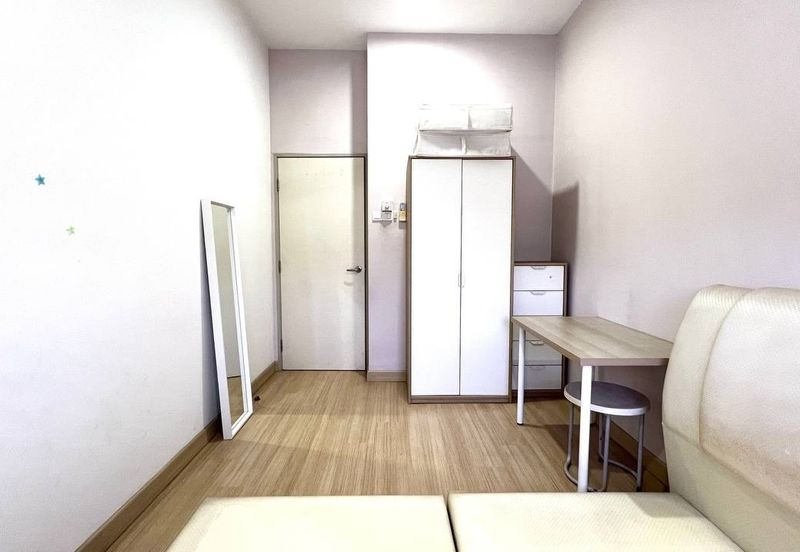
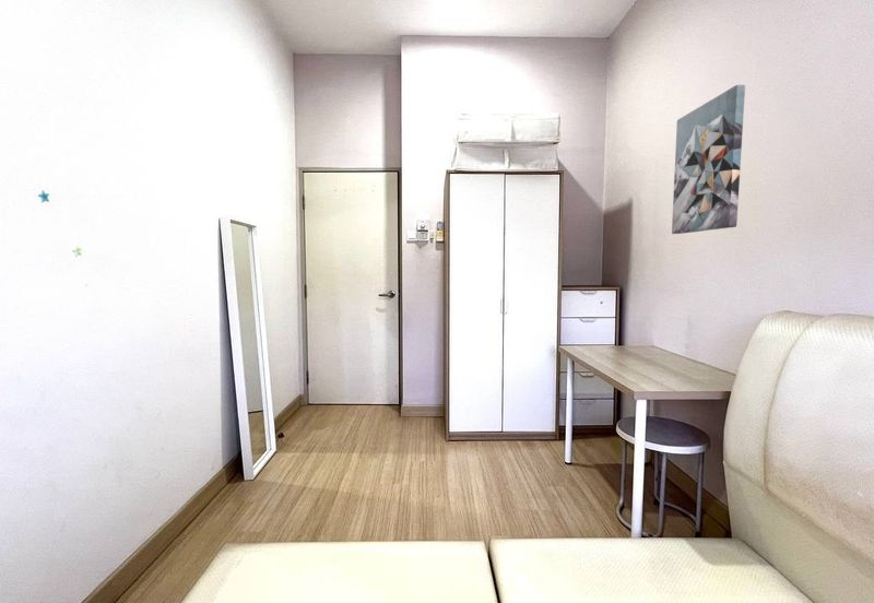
+ wall art [671,84,746,235]
